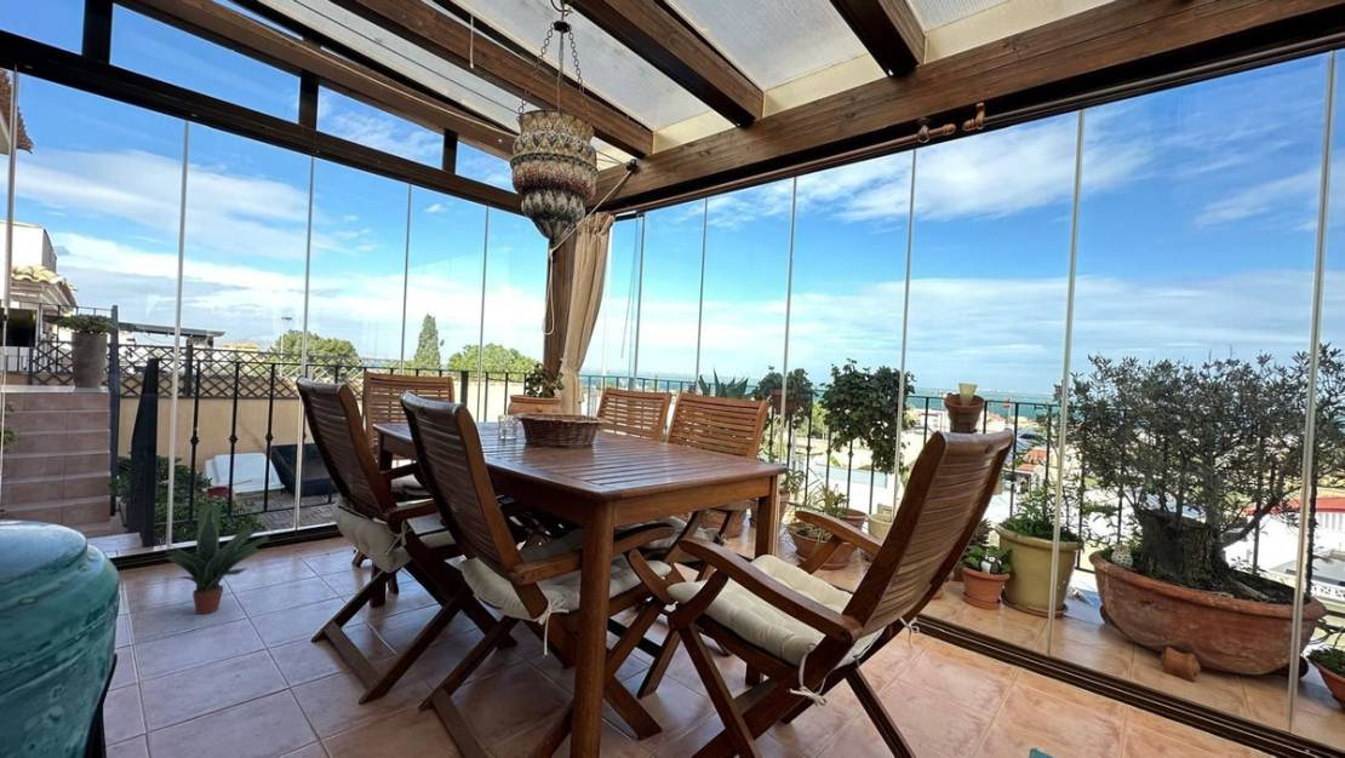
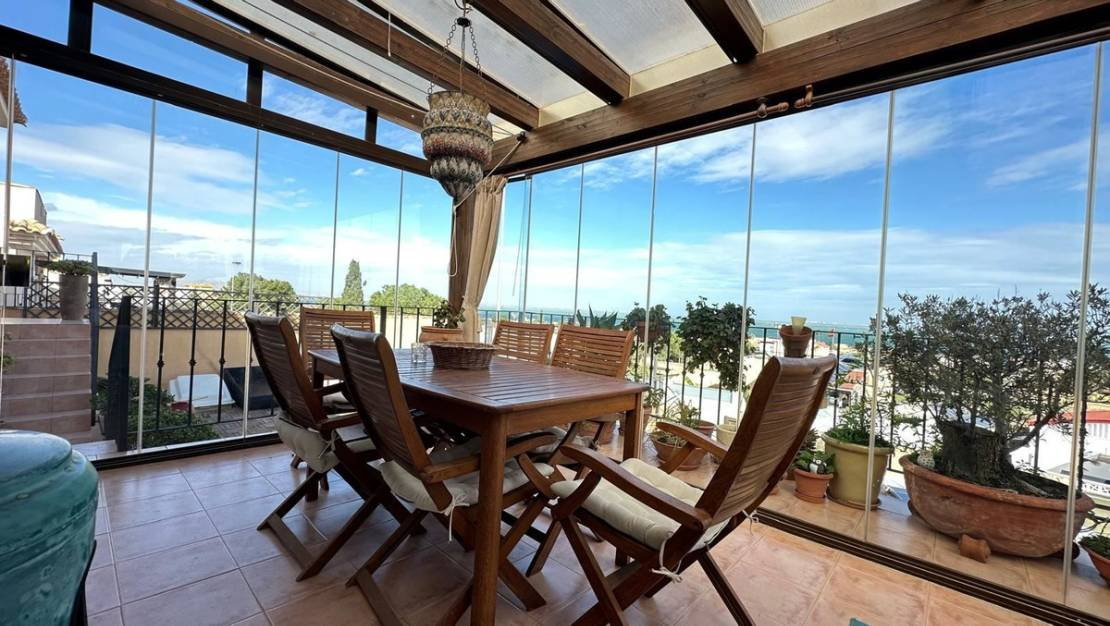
- potted plant [156,504,270,615]
